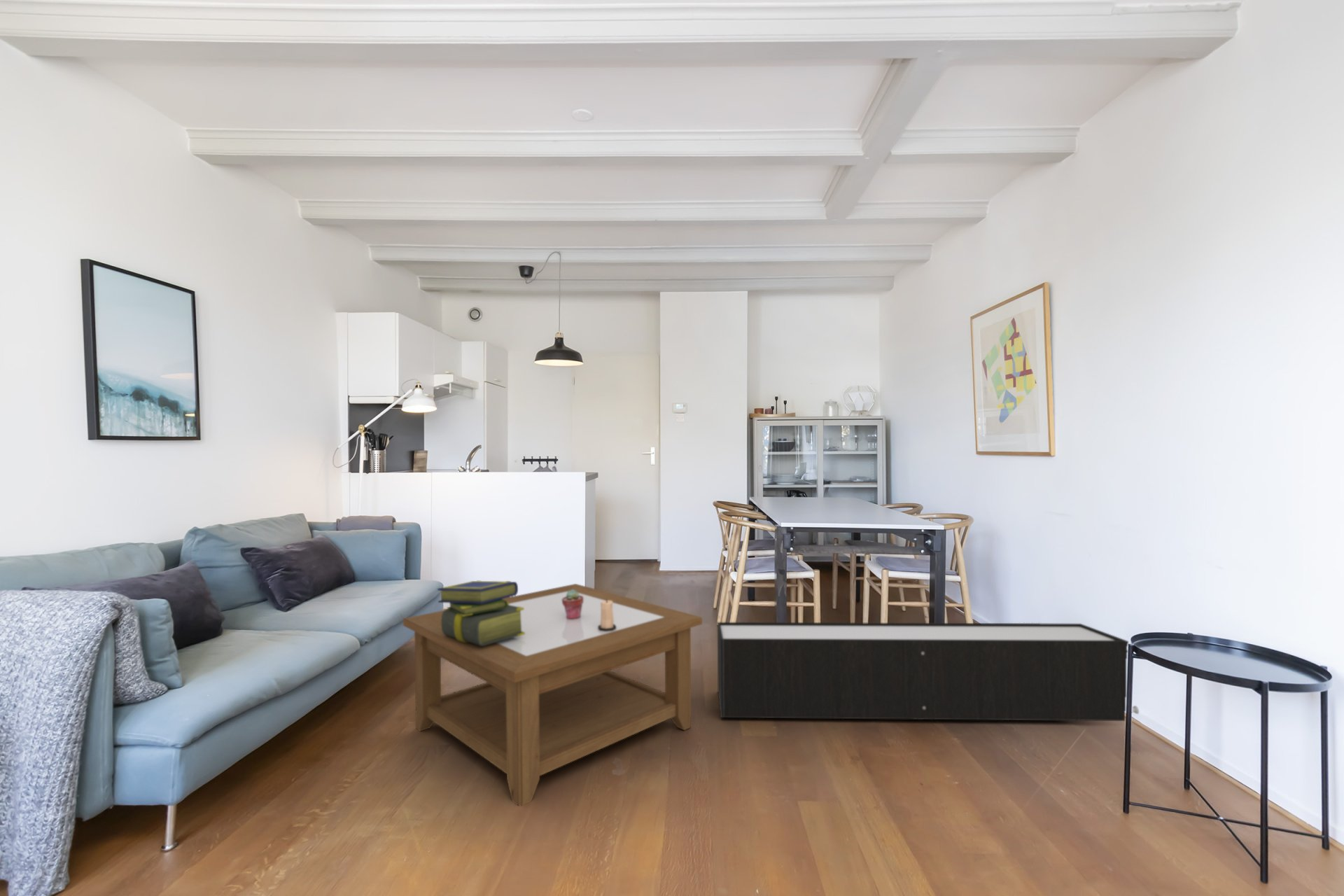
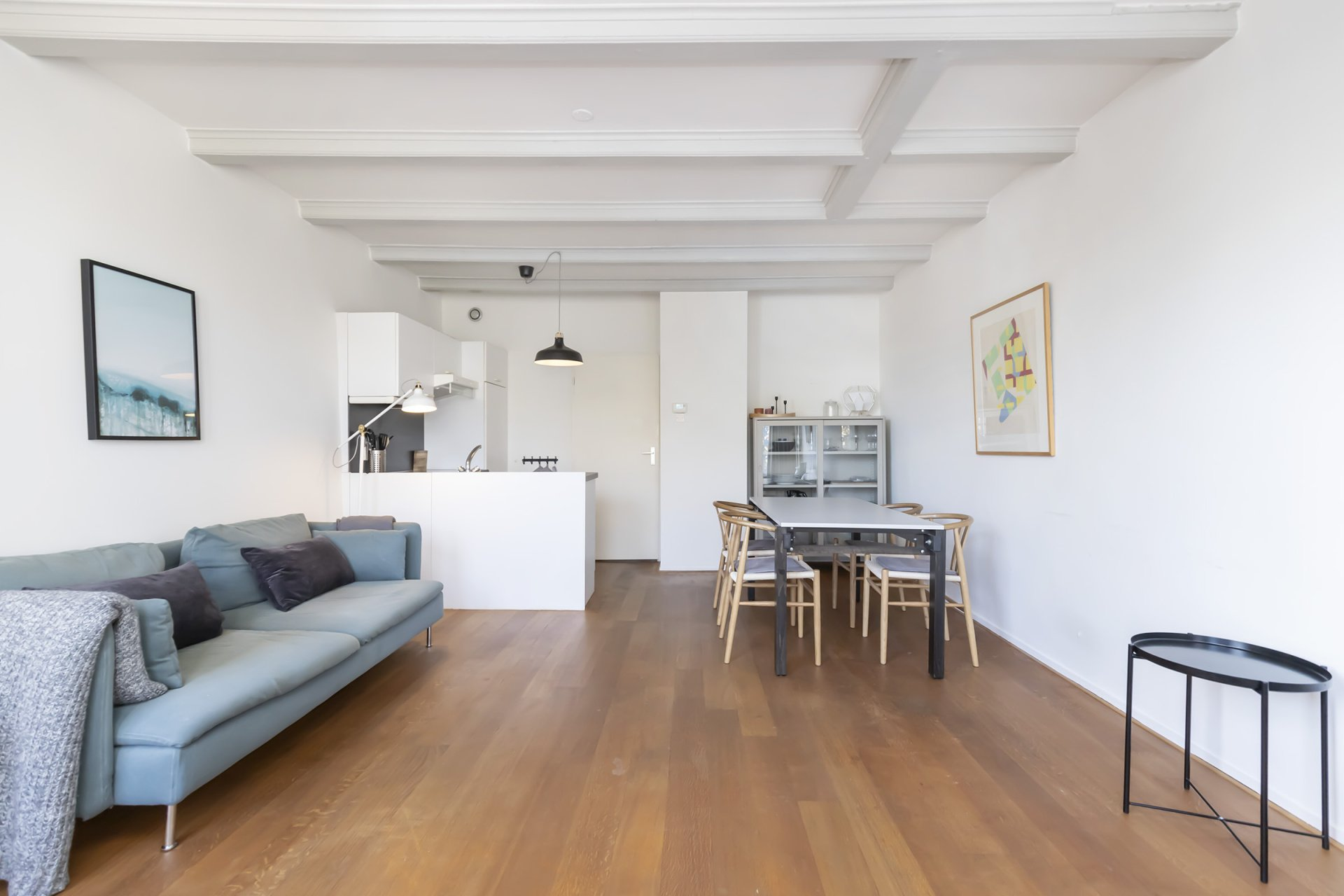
- potted succulent [562,590,583,619]
- cabinet [717,622,1140,722]
- stack of books [437,580,525,645]
- coffee table [402,583,703,807]
- candle [598,599,616,631]
